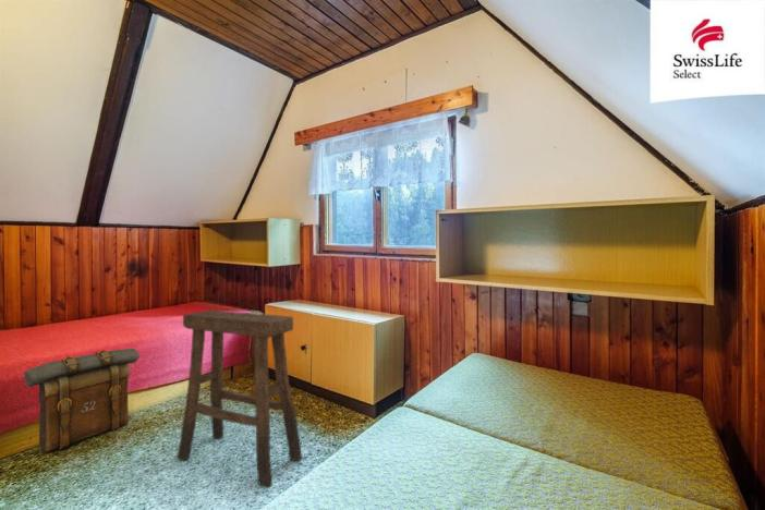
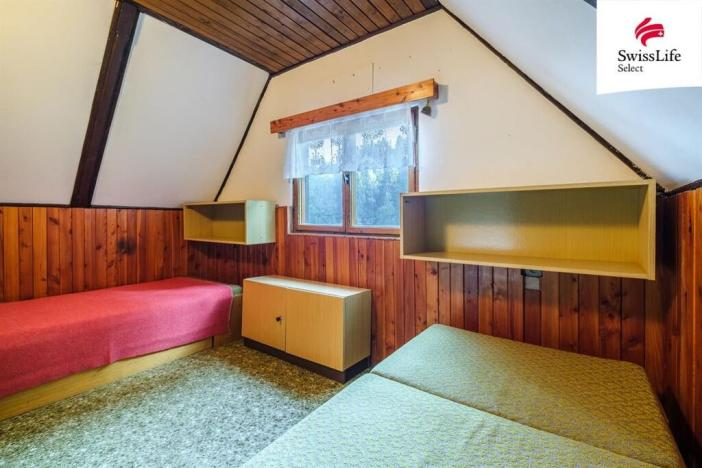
- stool [177,308,303,489]
- backpack [23,348,141,453]
